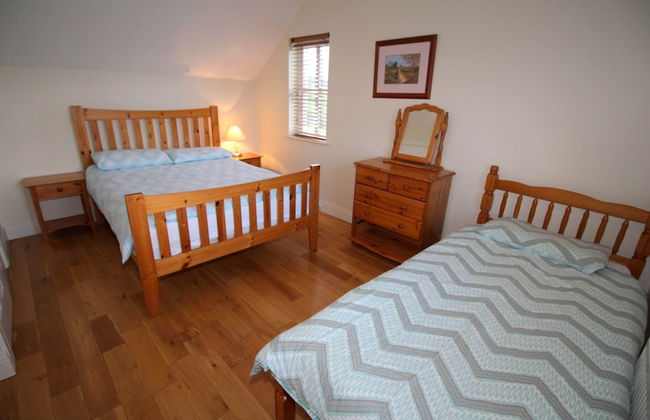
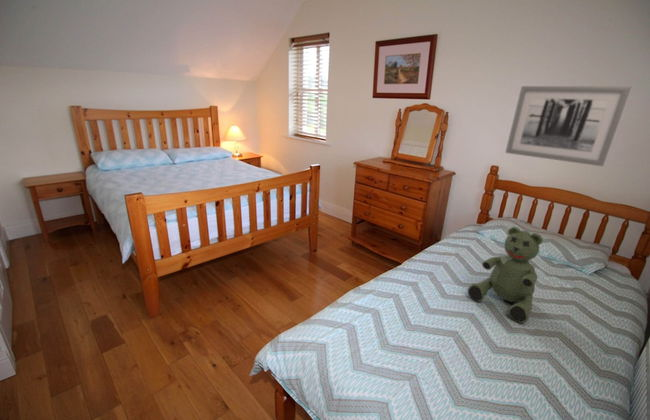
+ wall art [504,85,632,167]
+ teddy bear [467,226,544,324]
